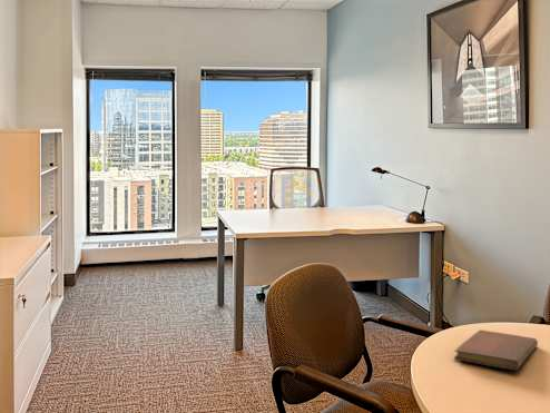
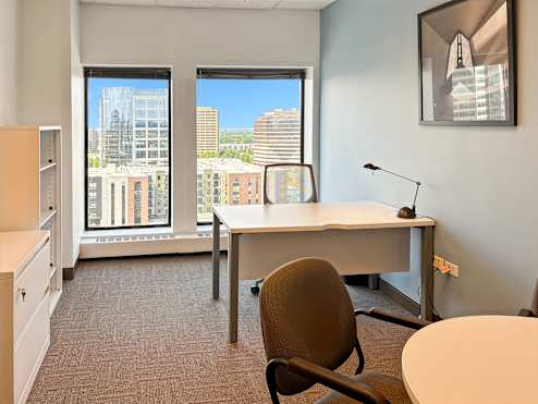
- notebook [453,328,539,372]
